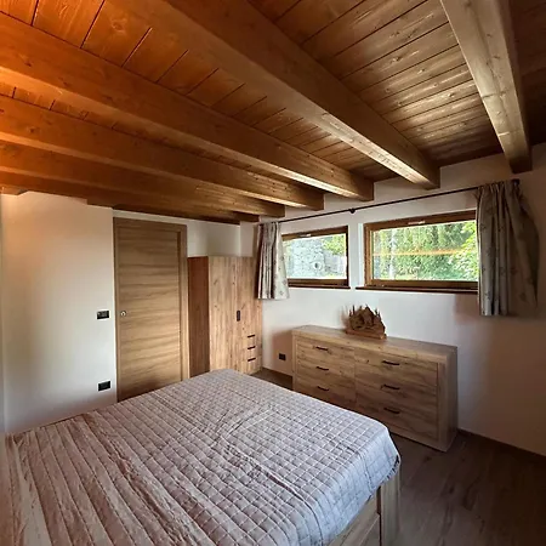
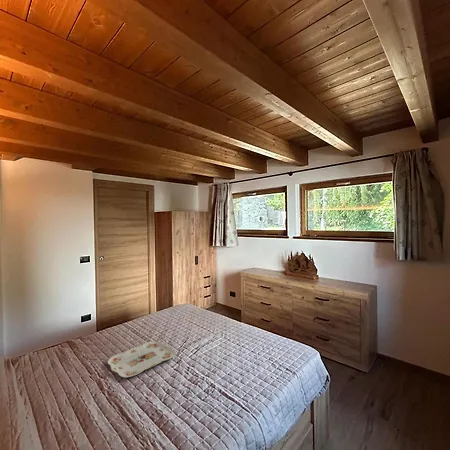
+ serving tray [107,340,176,378]
